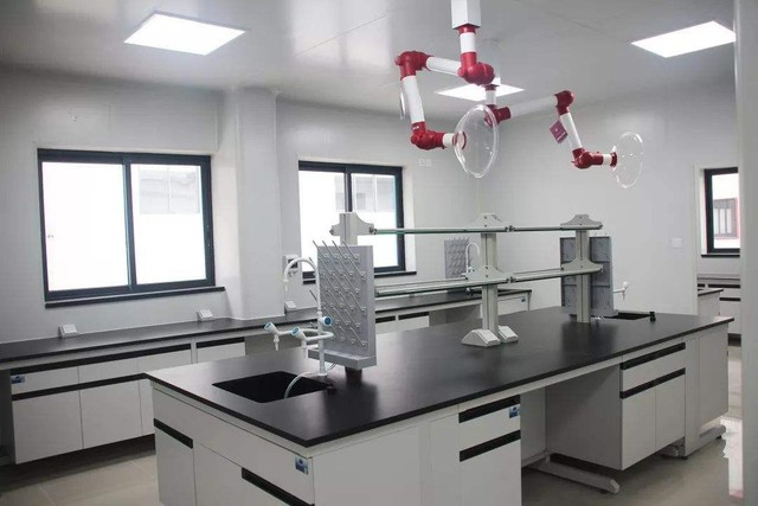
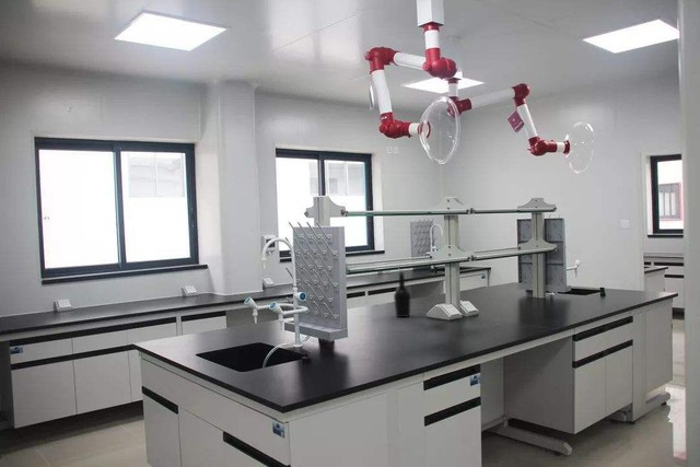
+ bottle [393,269,412,318]
